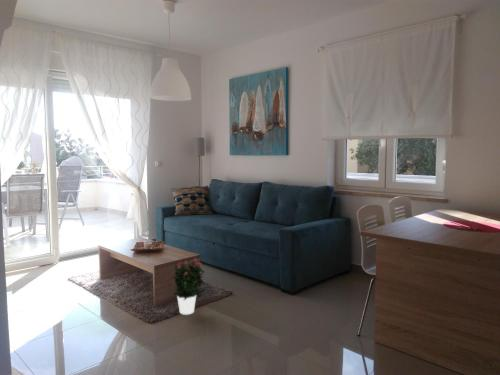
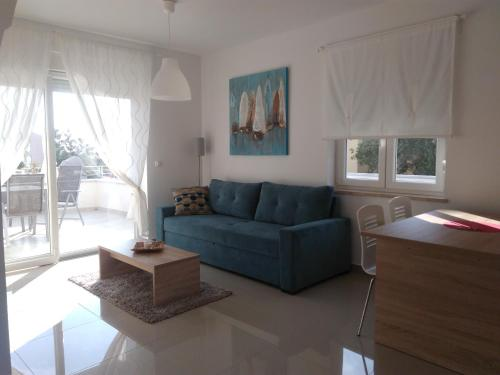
- potted flower [171,257,205,316]
